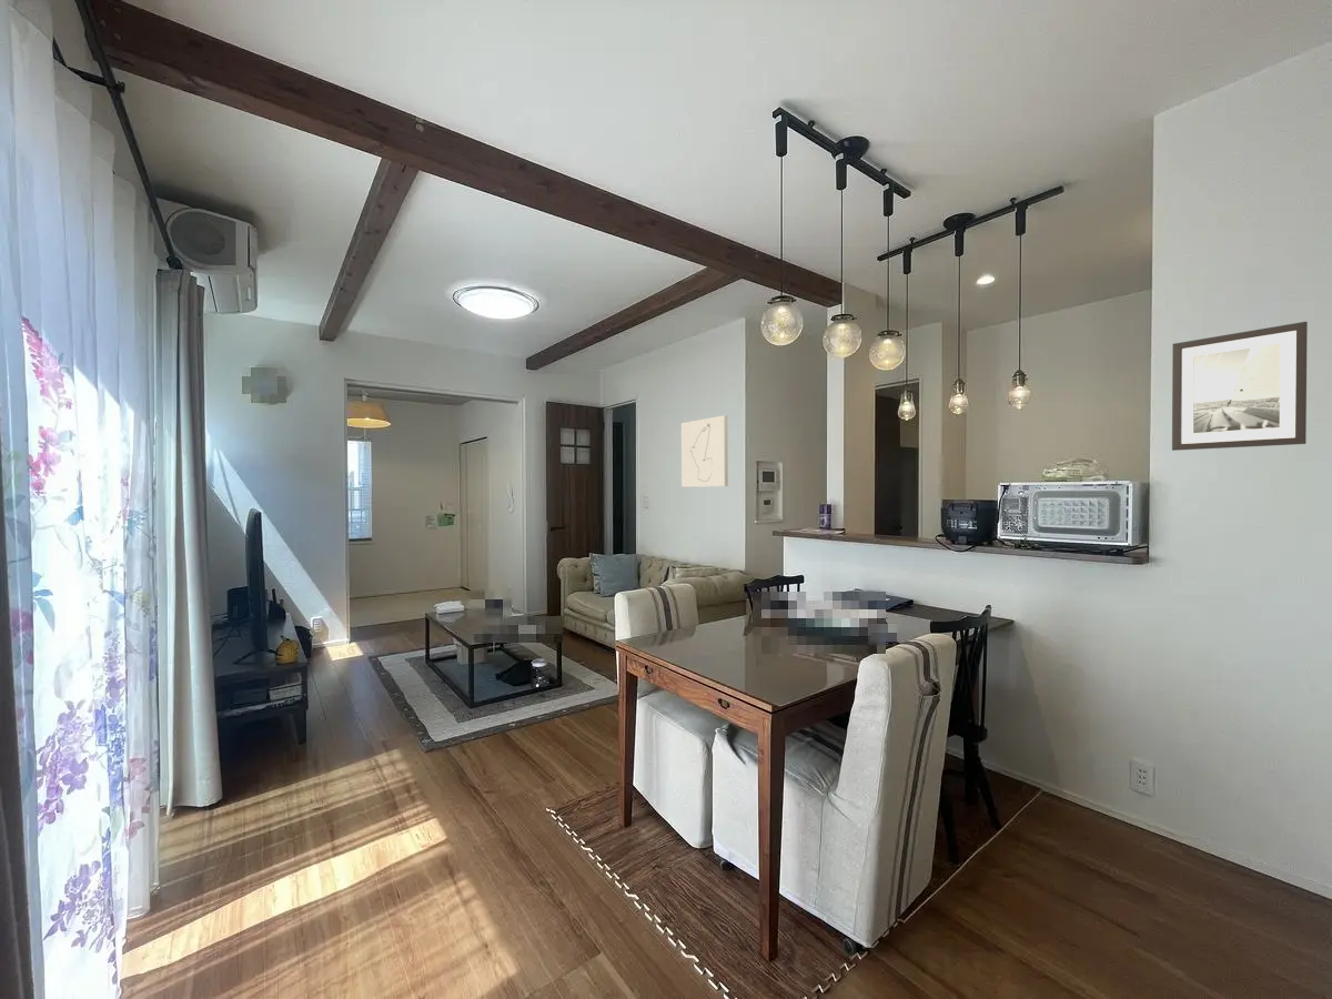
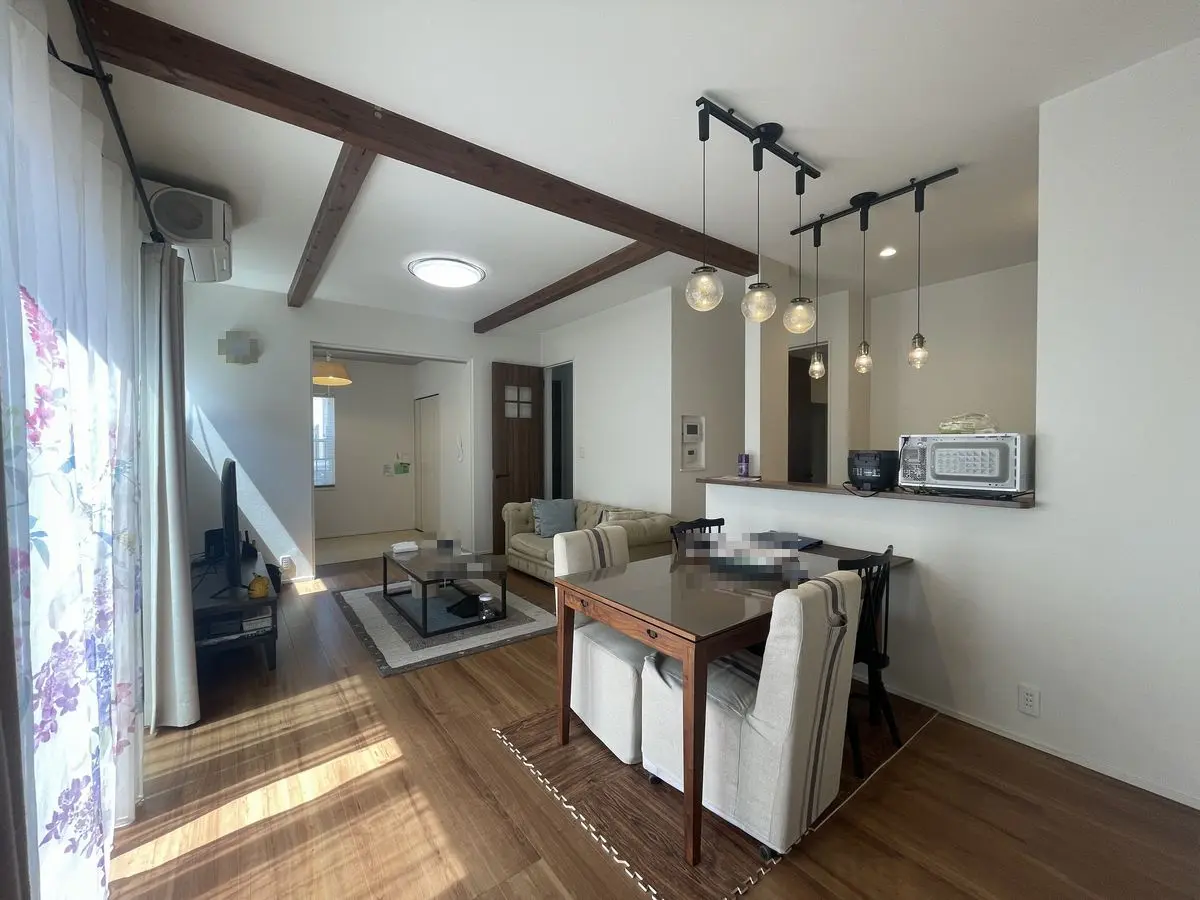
- wall art [680,414,729,488]
- wall art [1171,321,1309,452]
